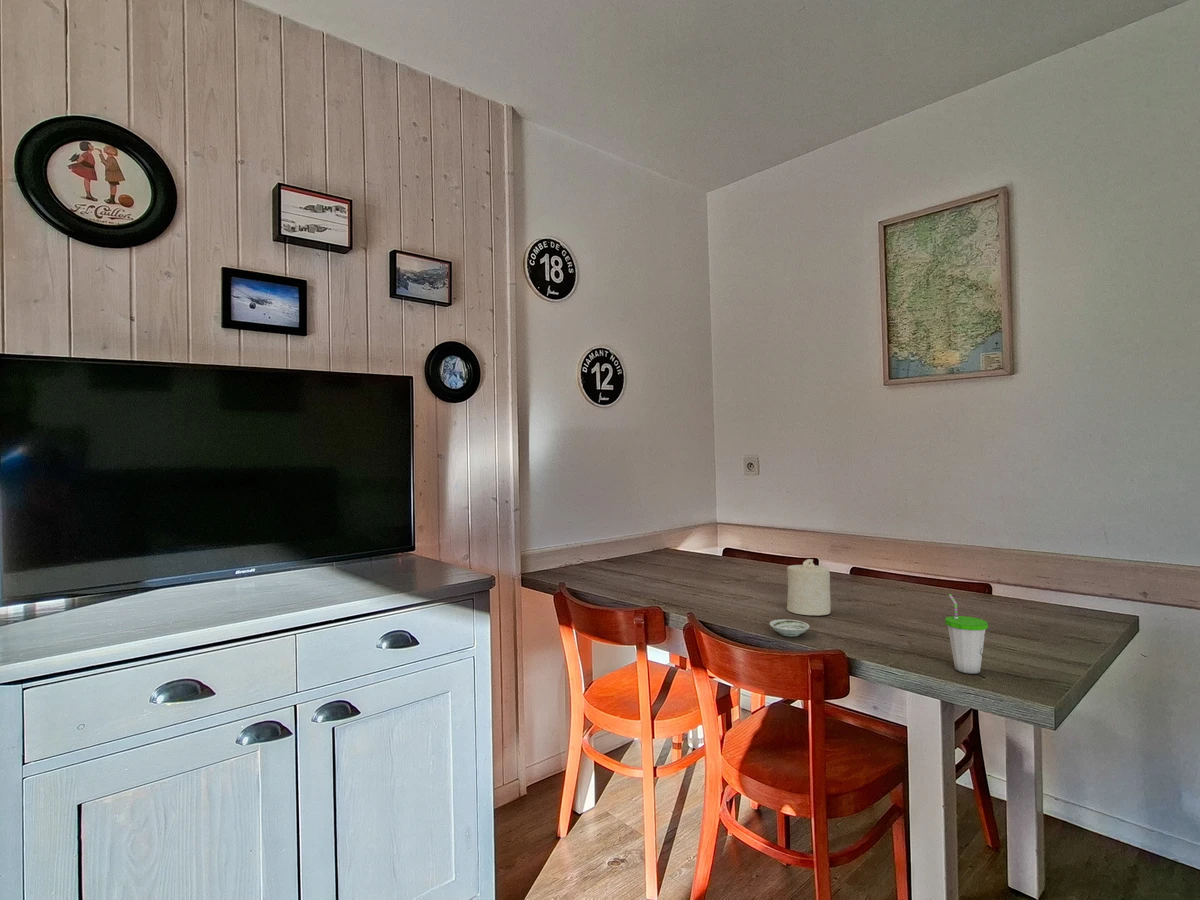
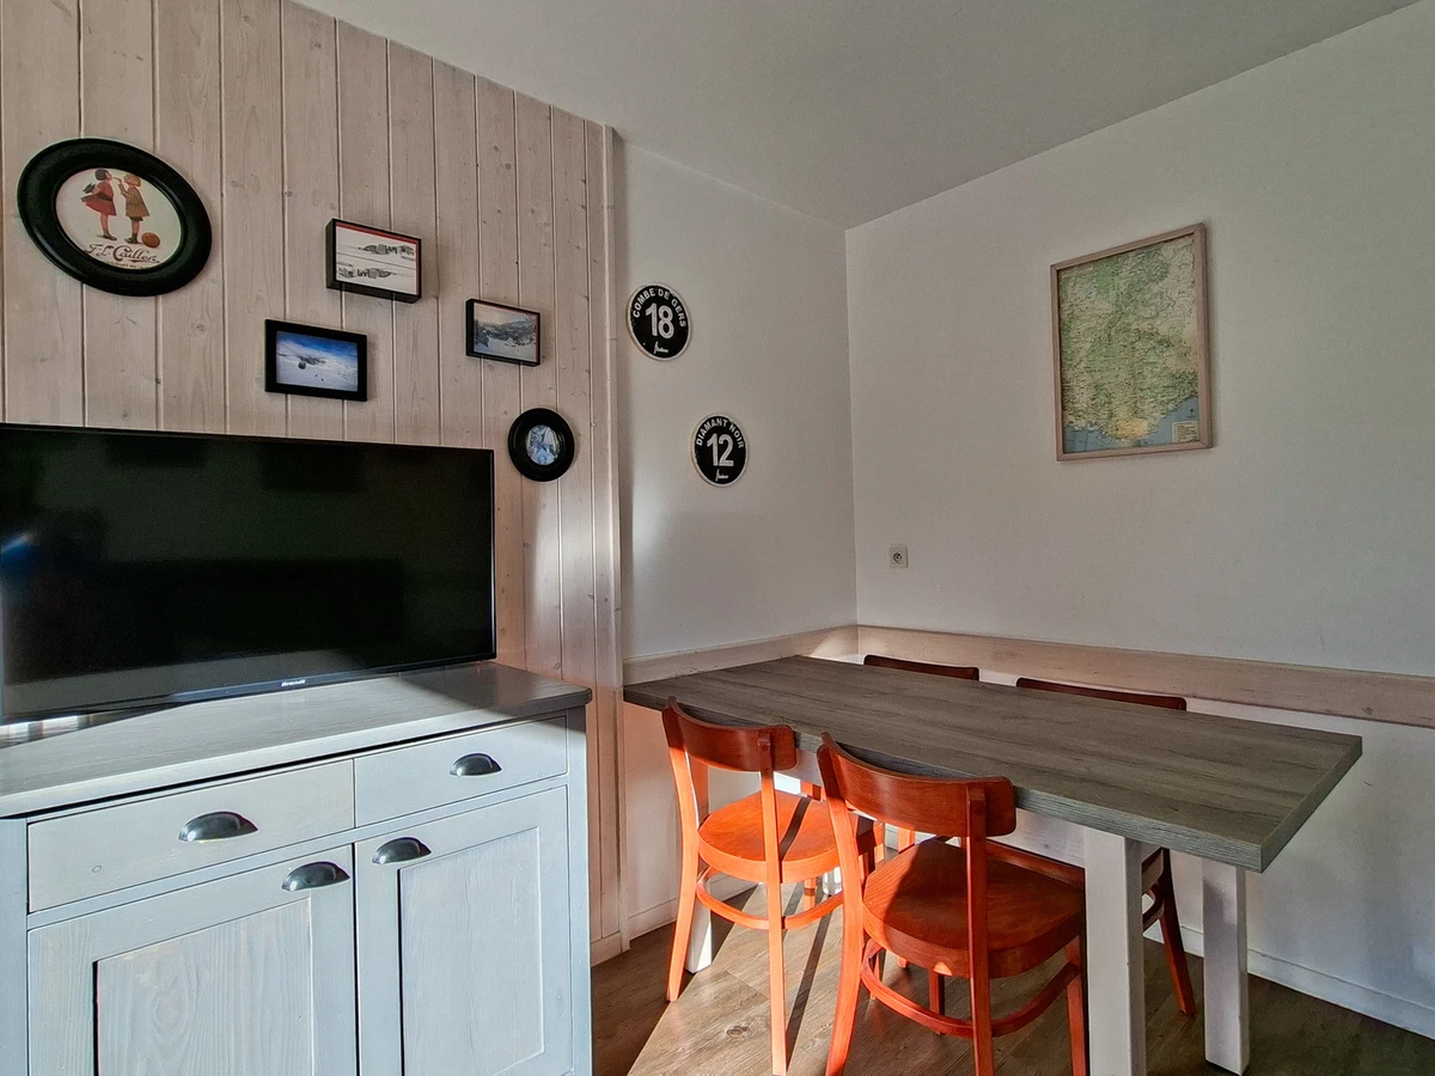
- saucer [769,619,810,637]
- candle [786,558,832,616]
- cup [944,593,989,675]
